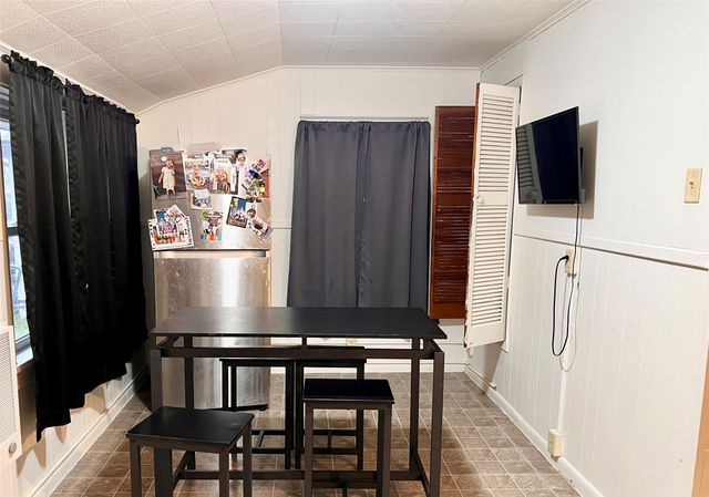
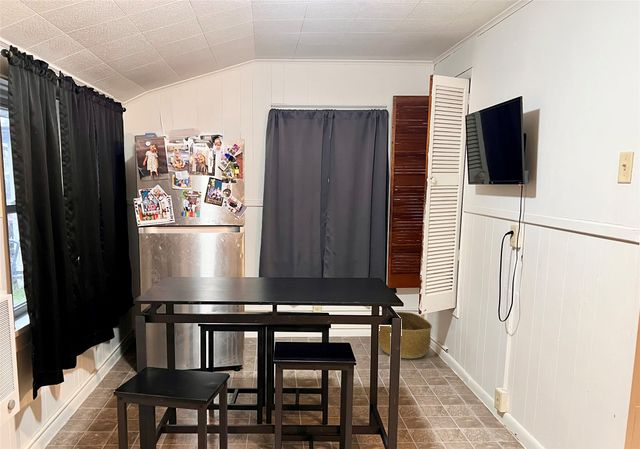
+ basket [378,311,433,360]
